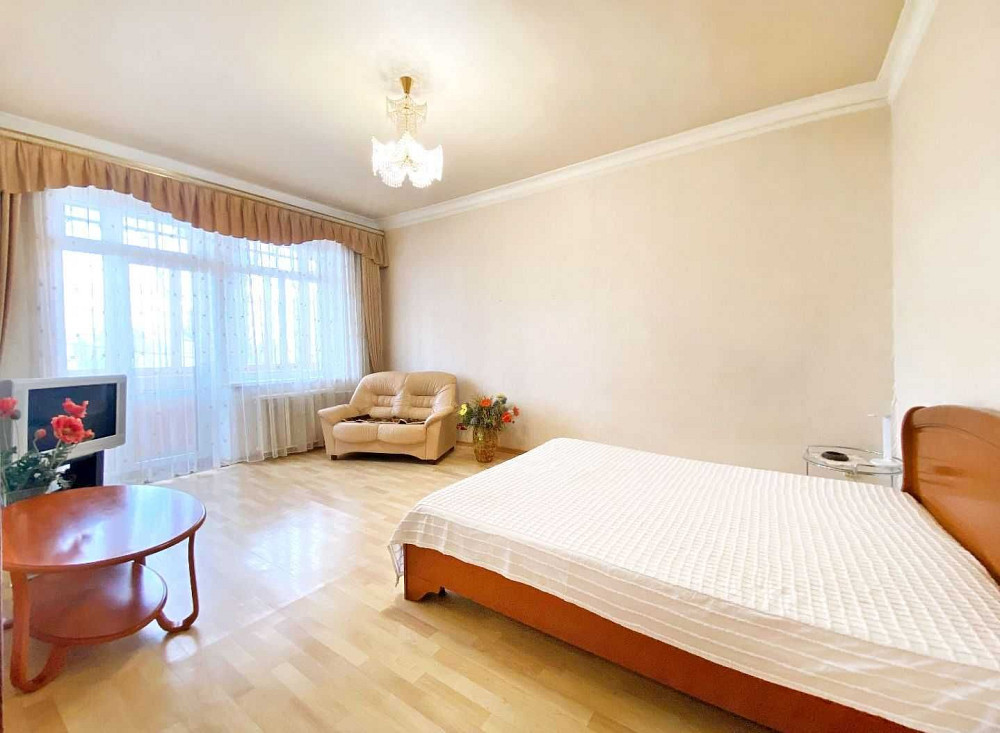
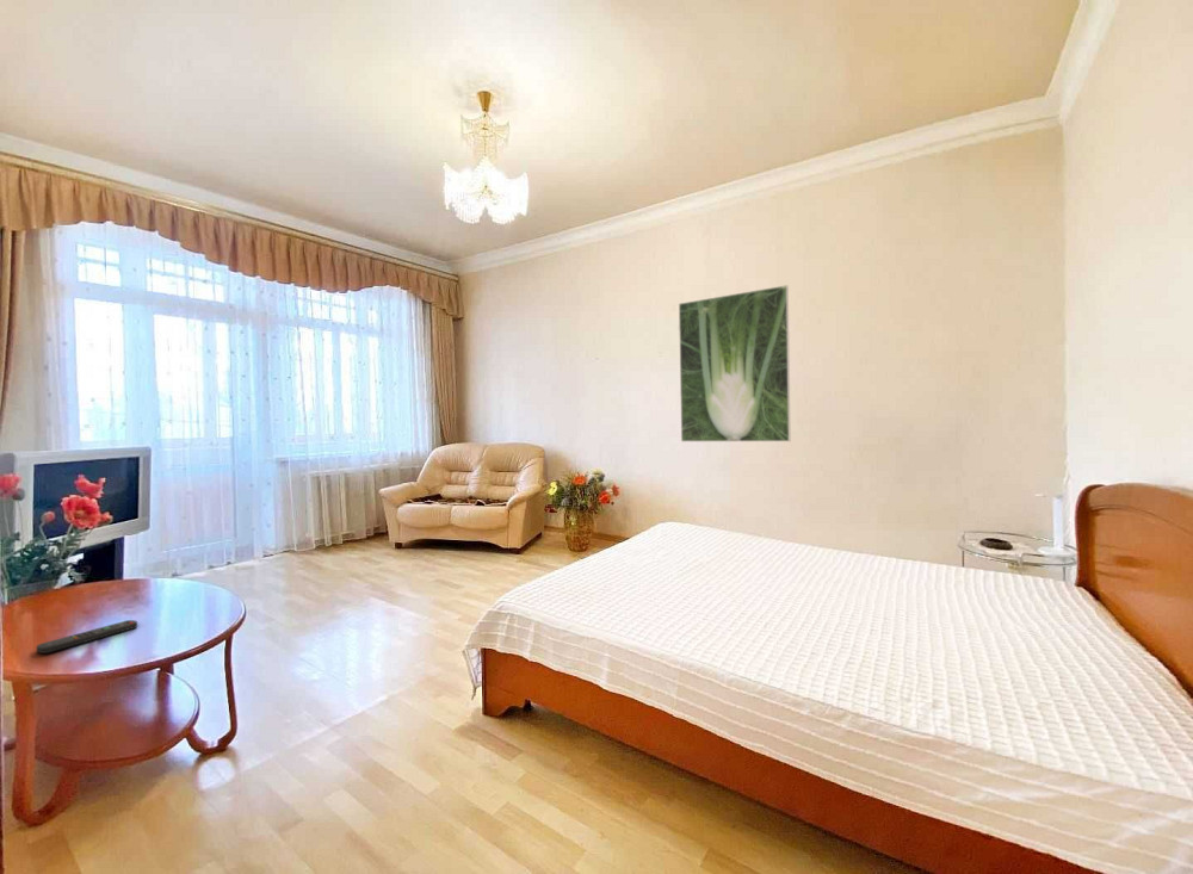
+ remote control [36,619,138,655]
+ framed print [678,284,791,442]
